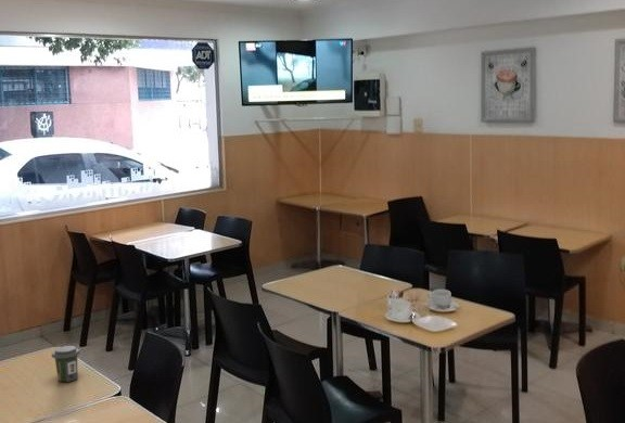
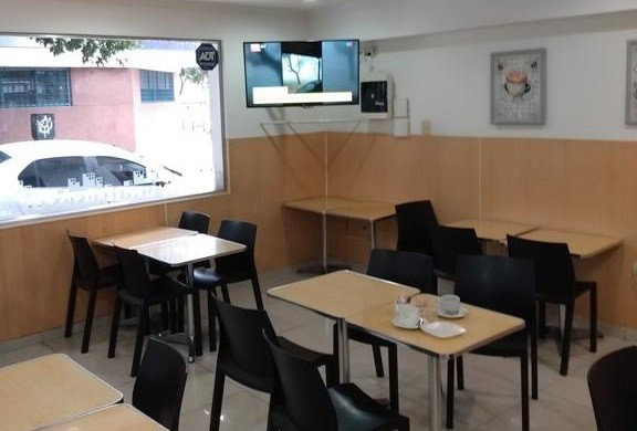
- coffee cup [50,345,81,383]
